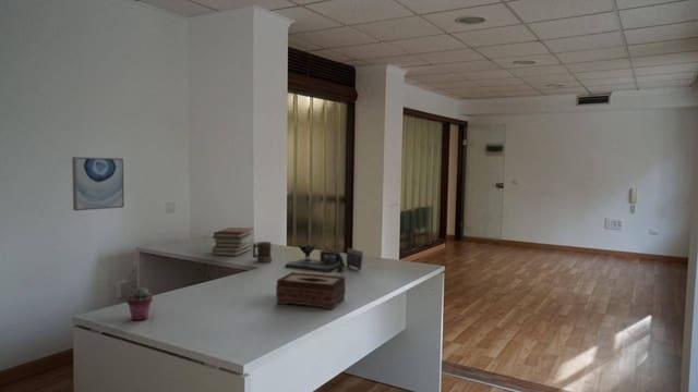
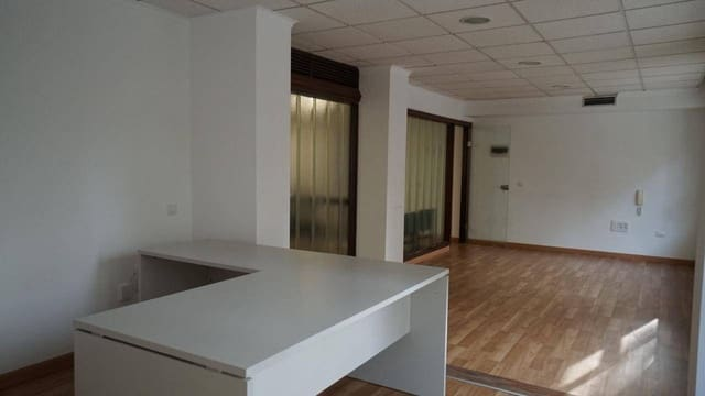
- potted succulent [125,286,154,321]
- wall art [71,156,125,211]
- desk organizer [284,241,364,272]
- tissue box [275,271,347,310]
- mug [252,241,273,264]
- book stack [212,226,254,257]
